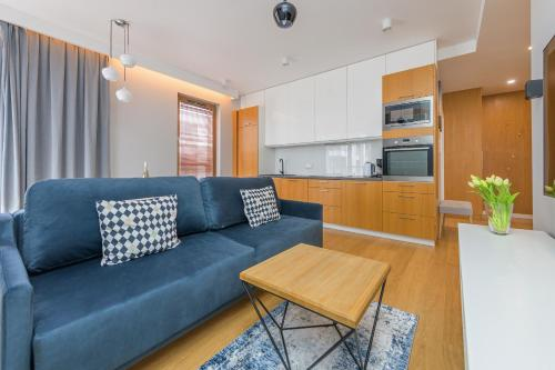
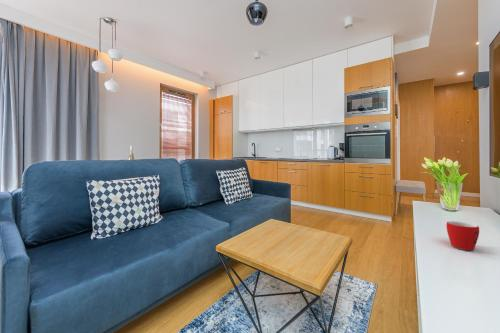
+ mug [445,220,480,251]
